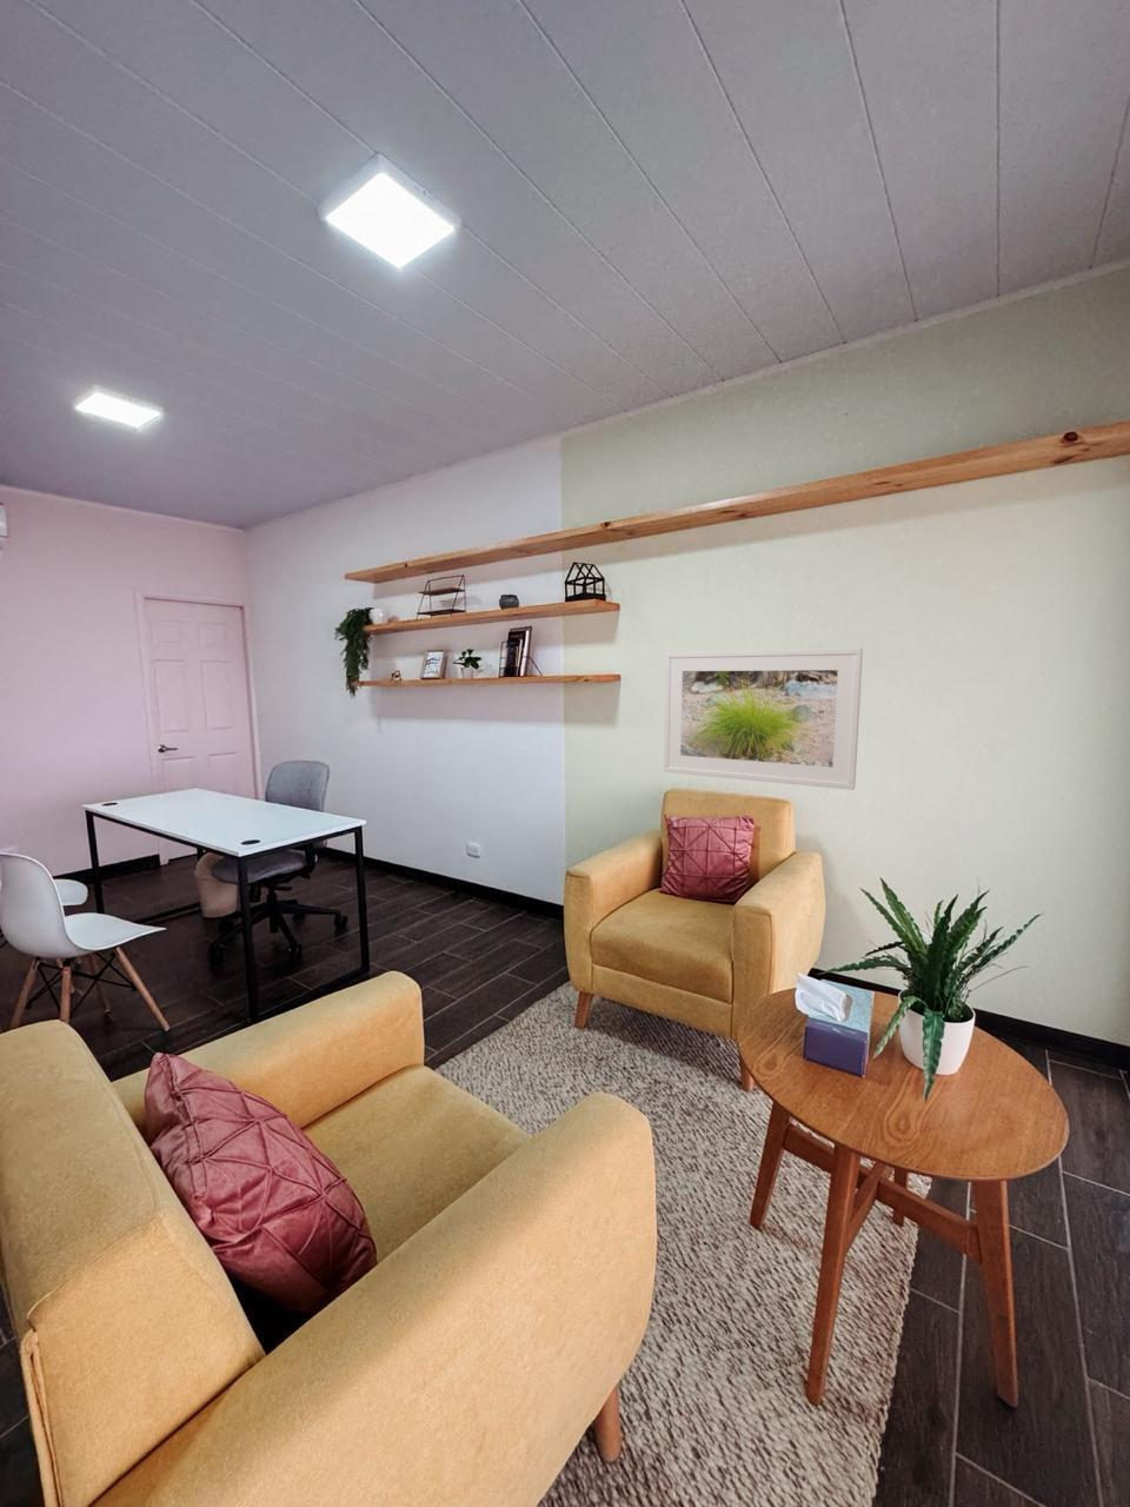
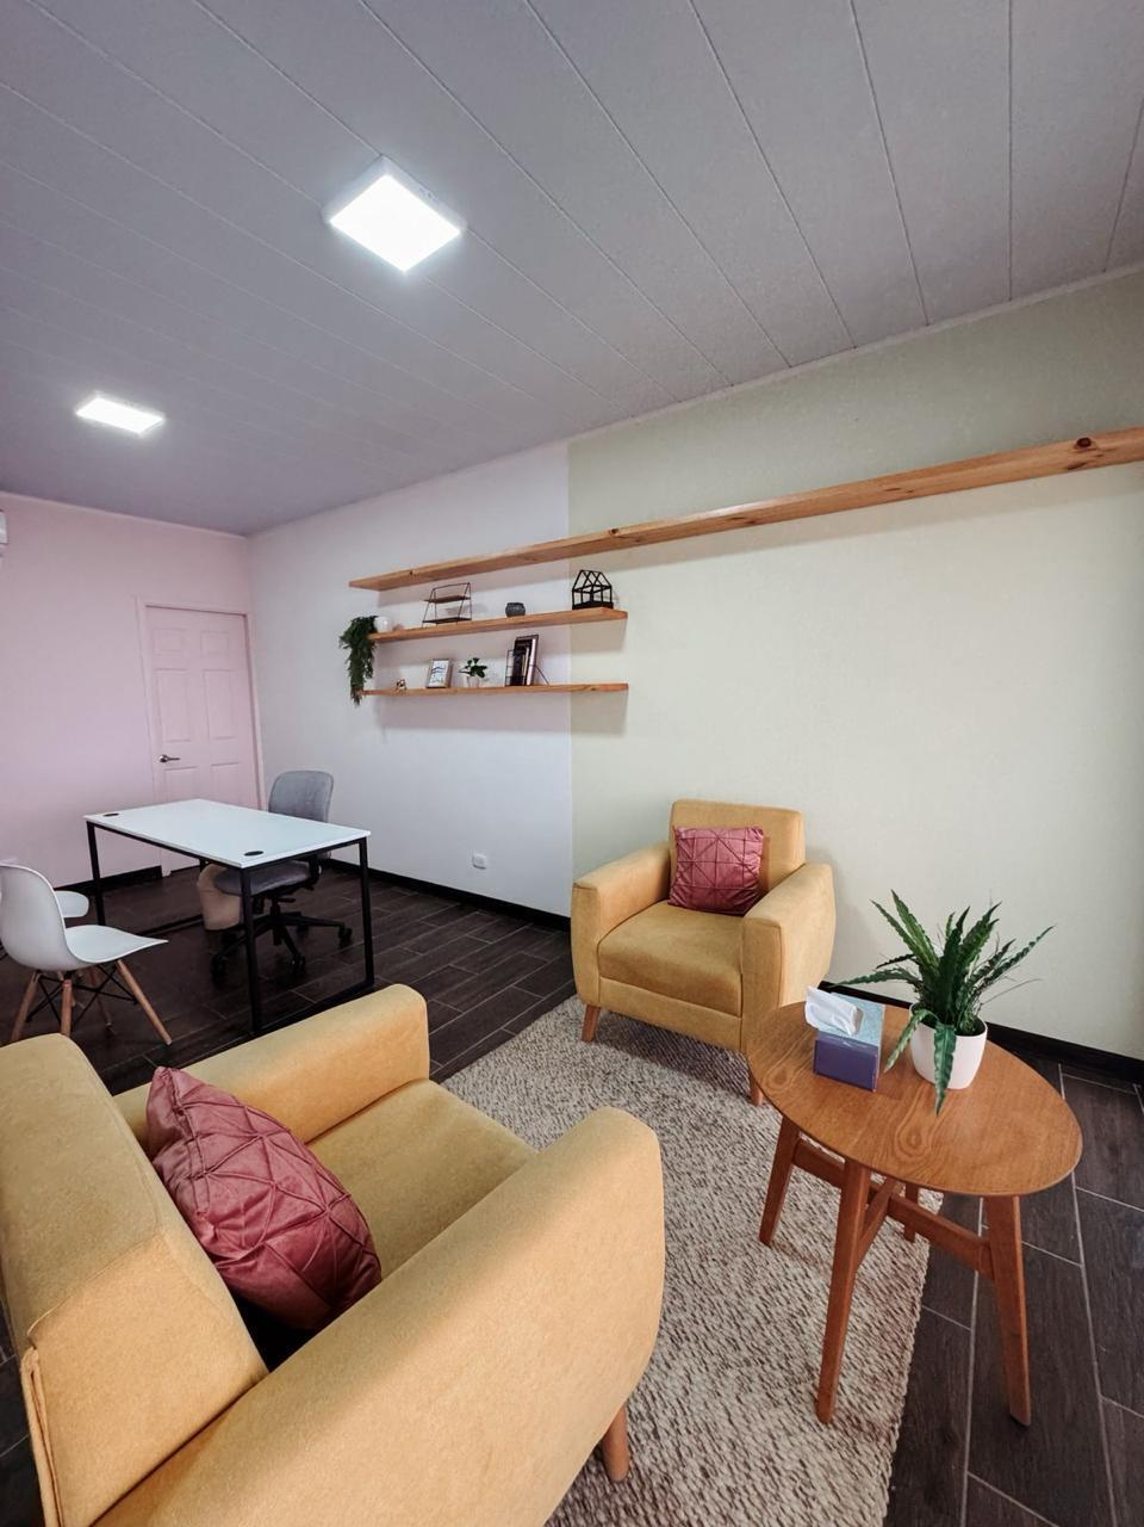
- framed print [662,647,864,791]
